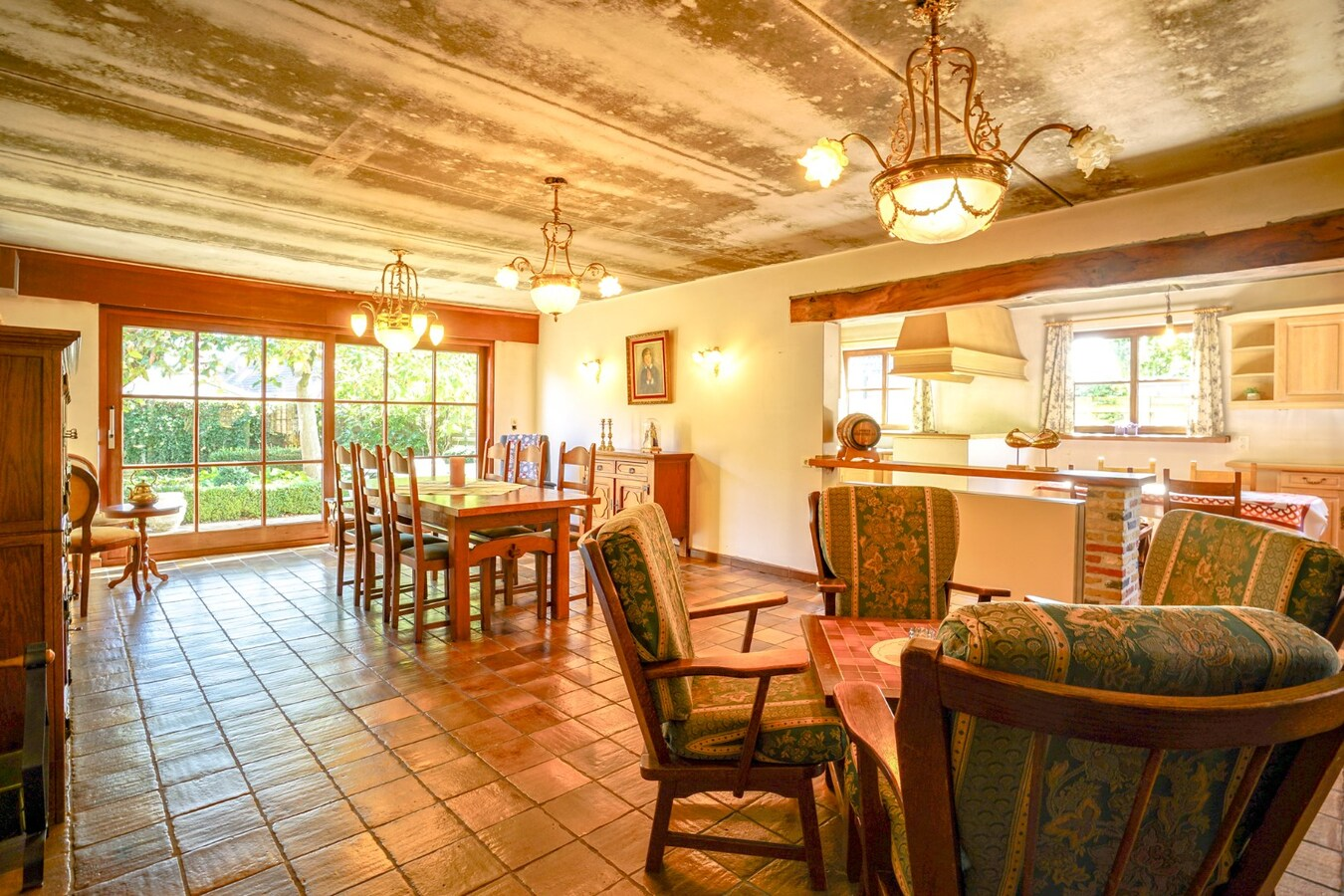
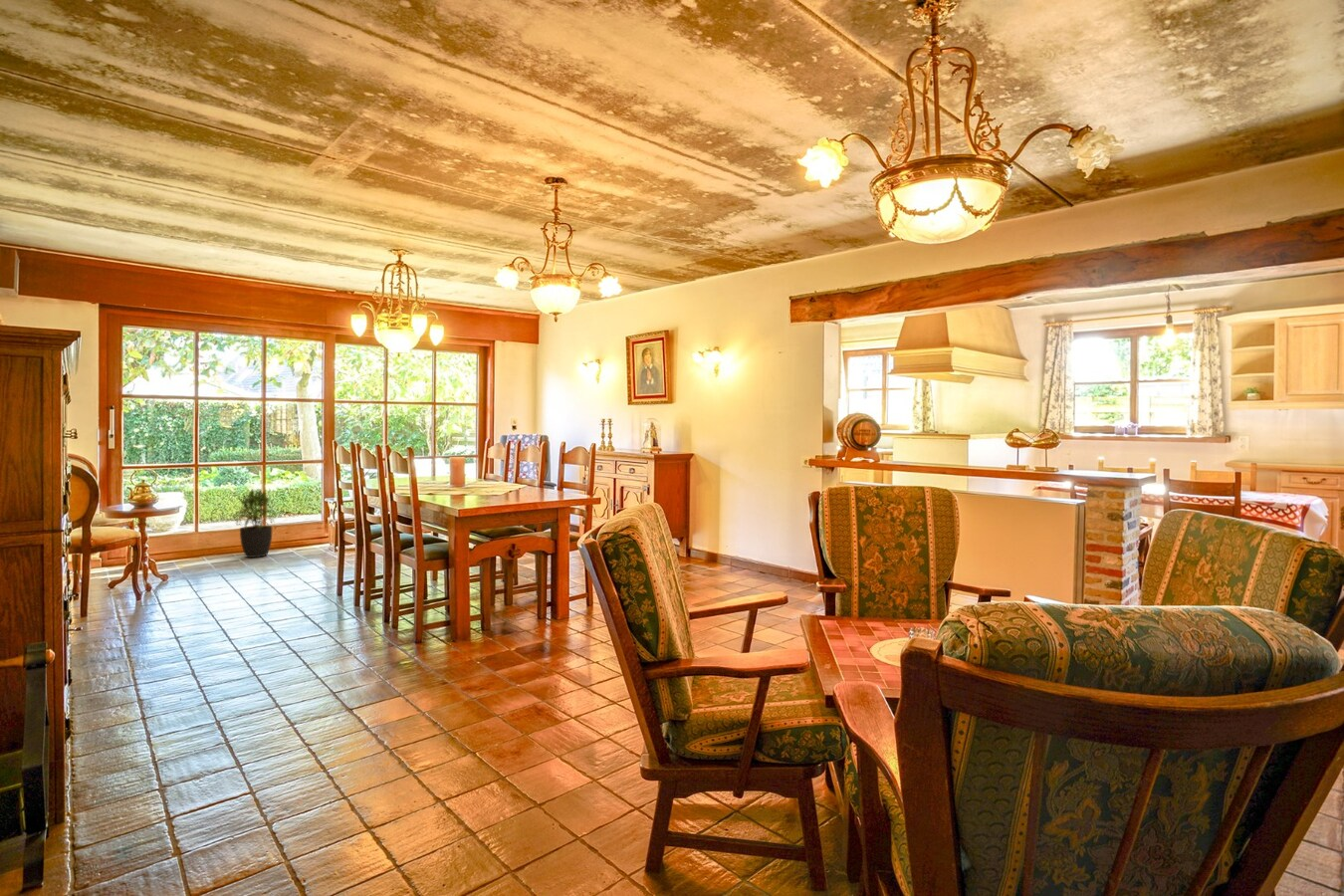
+ potted plant [231,488,279,559]
